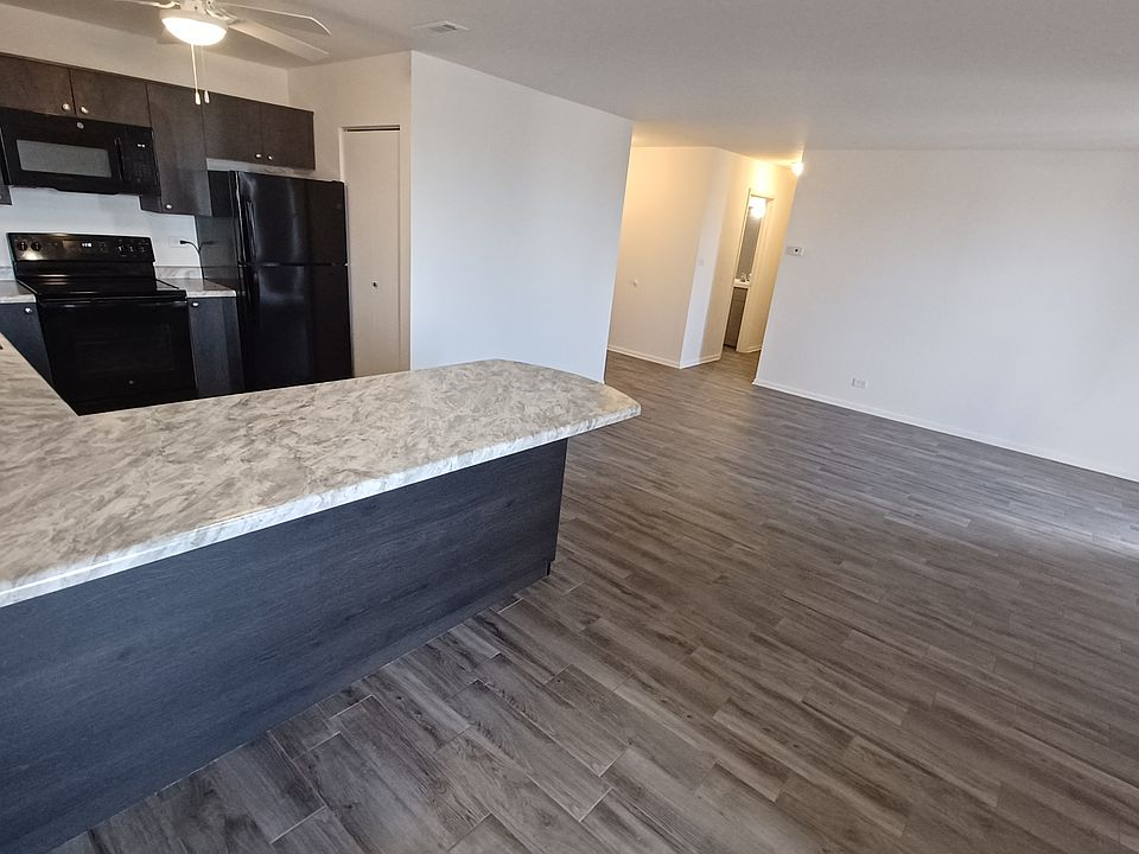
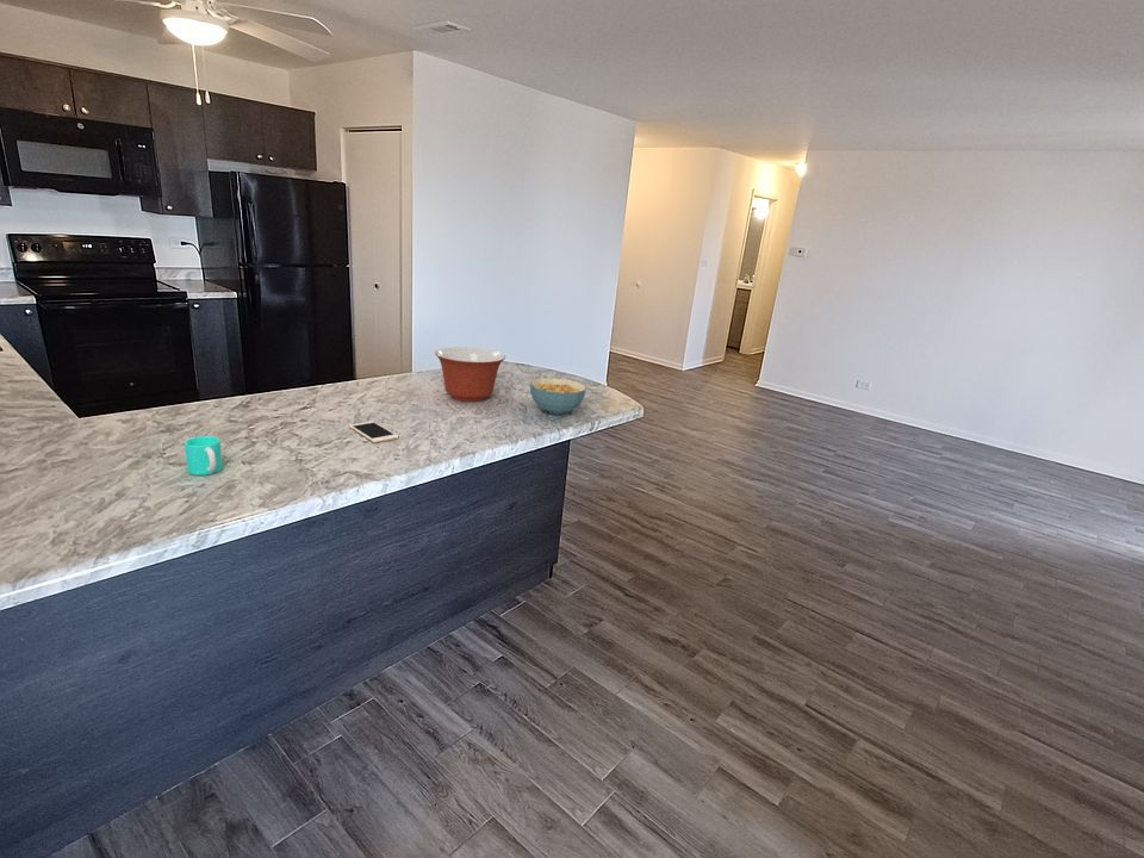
+ cup [184,435,224,477]
+ mixing bowl [434,346,506,403]
+ cell phone [348,421,400,443]
+ cereal bowl [529,377,587,416]
